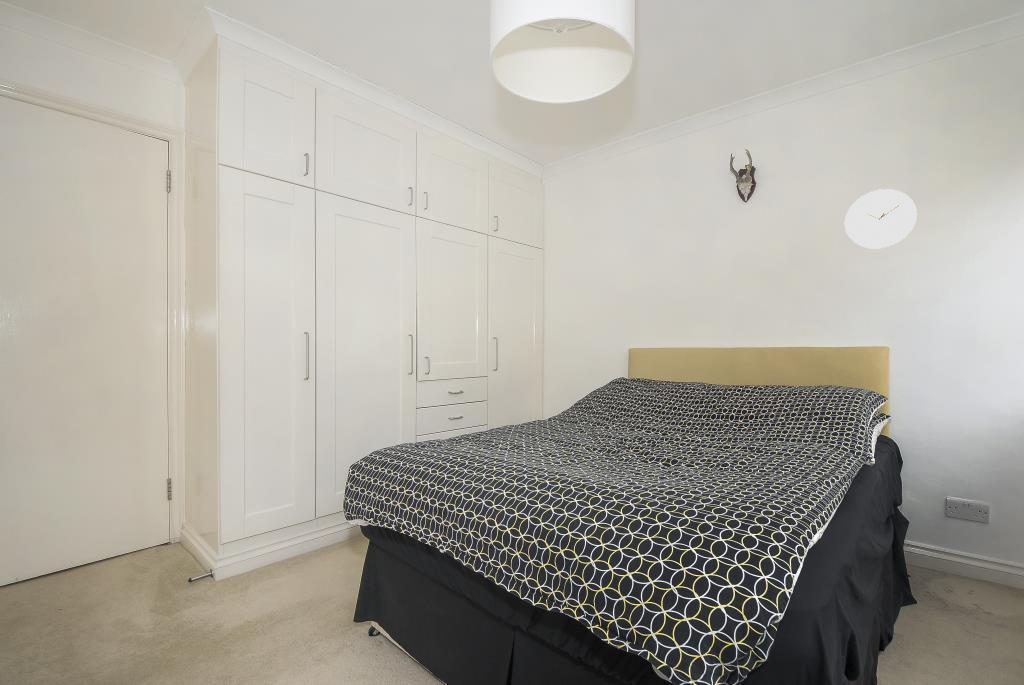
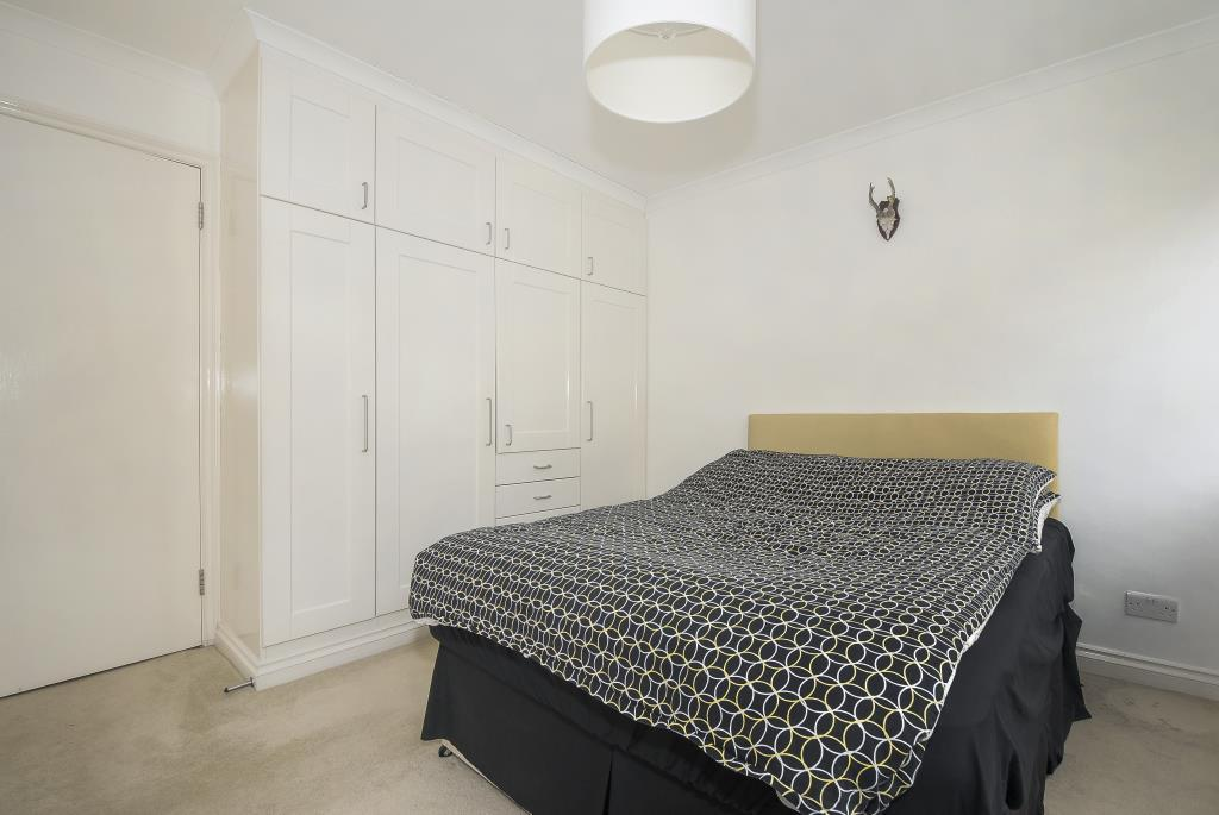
- wall clock [844,188,918,249]
